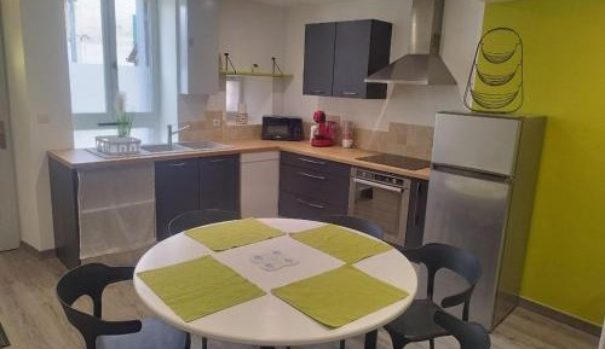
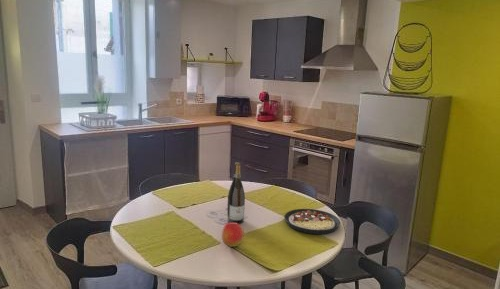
+ plate [283,208,341,235]
+ wine bottle [227,162,246,225]
+ apple [221,222,245,248]
